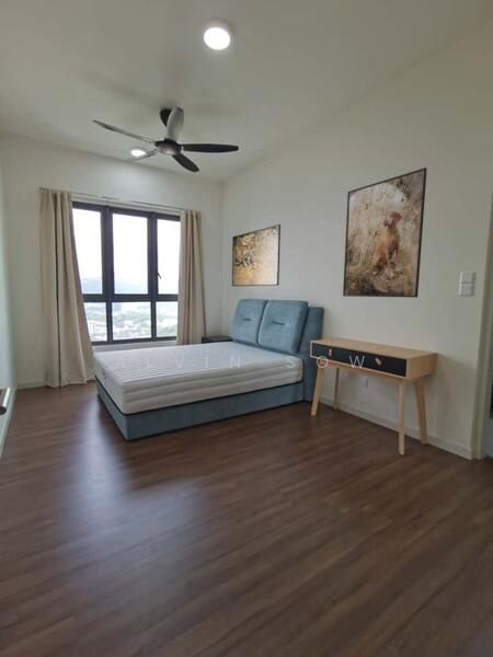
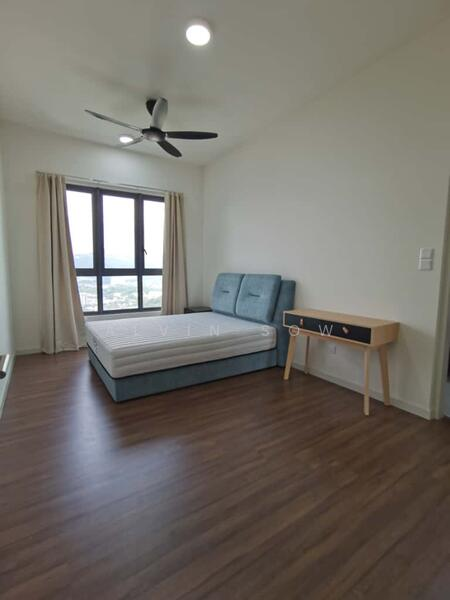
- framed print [231,223,282,287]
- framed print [342,166,428,299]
